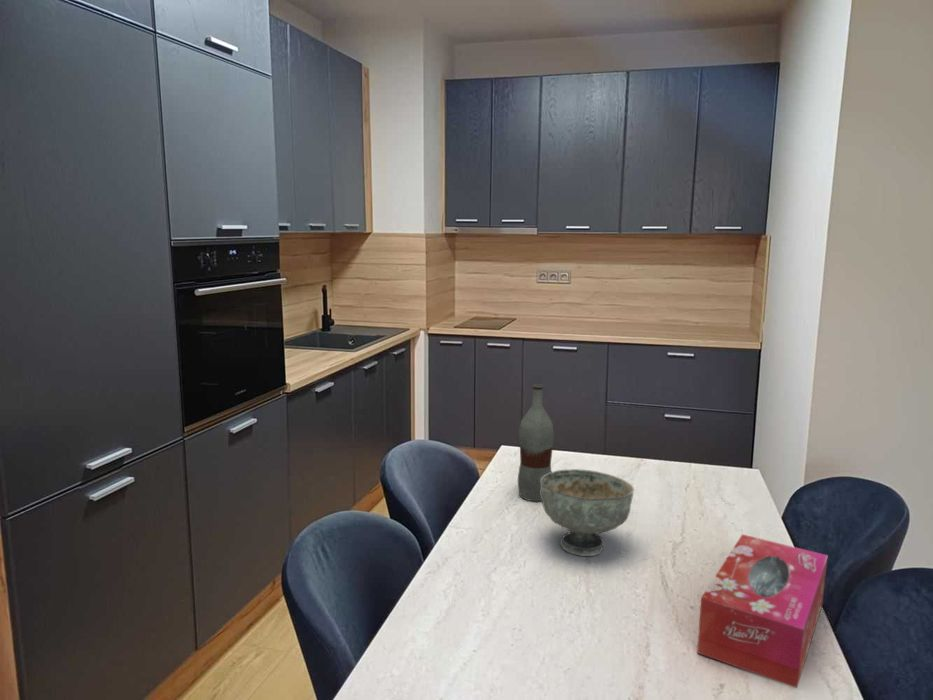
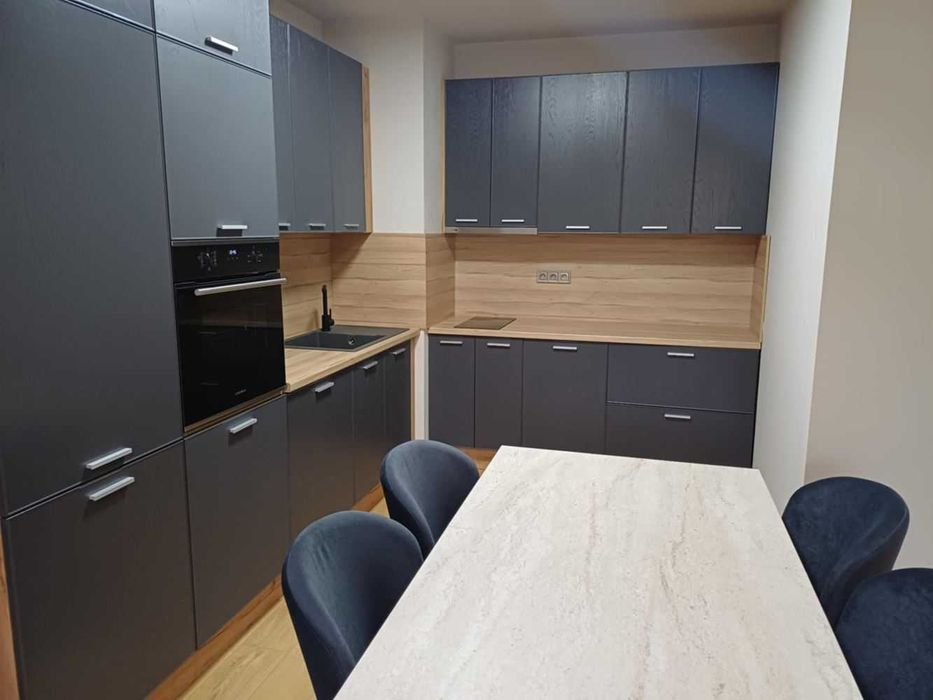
- bottle [517,383,555,502]
- tissue box [696,533,829,689]
- bowl [540,468,635,557]
